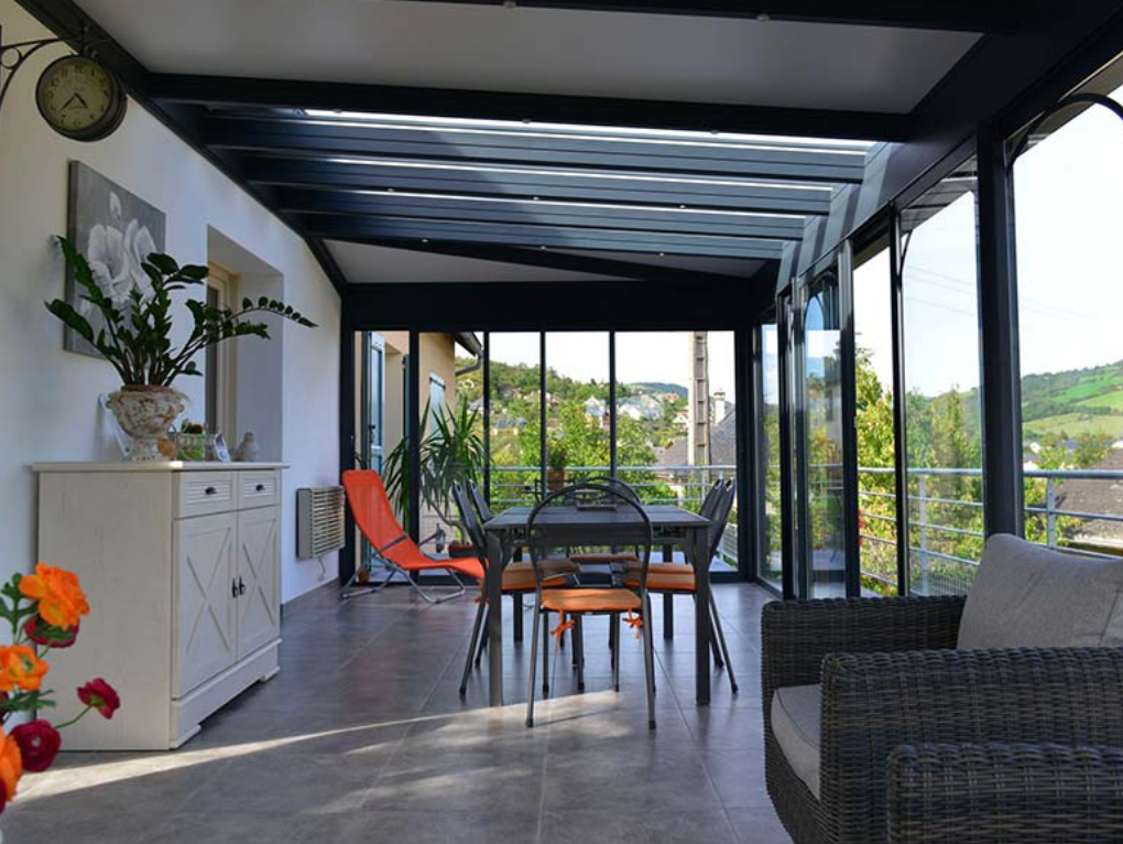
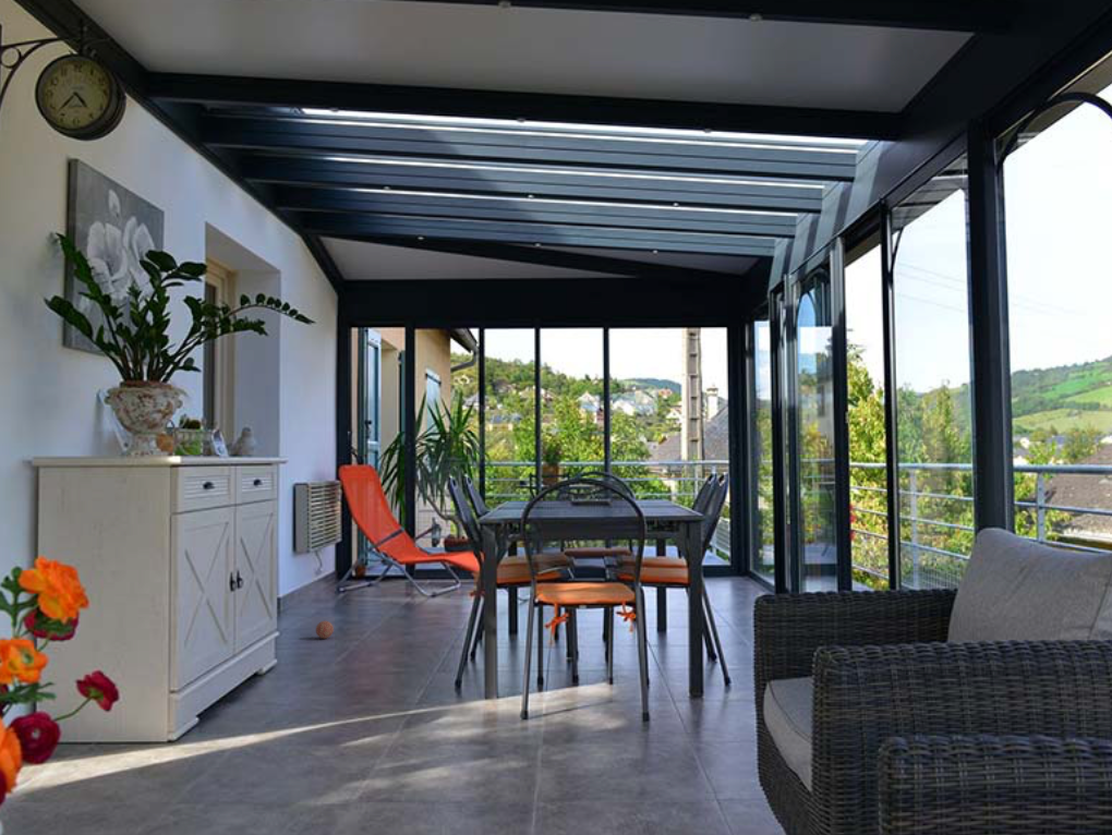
+ decorative ball [315,620,335,640]
